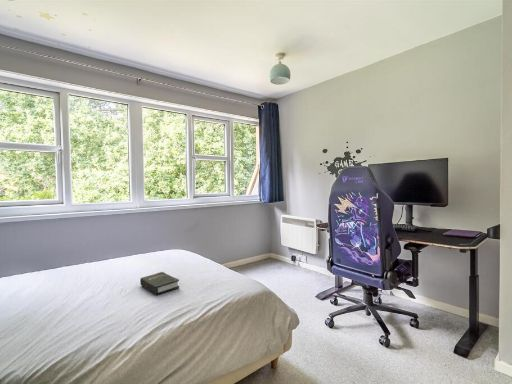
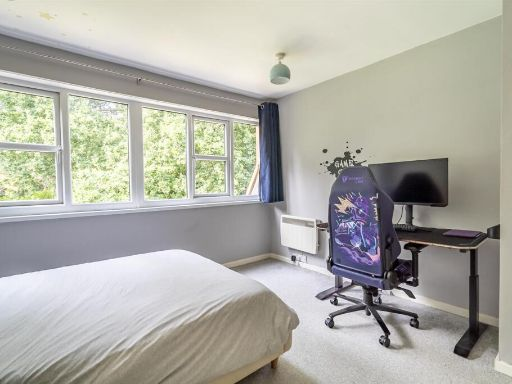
- hardback book [139,271,180,296]
